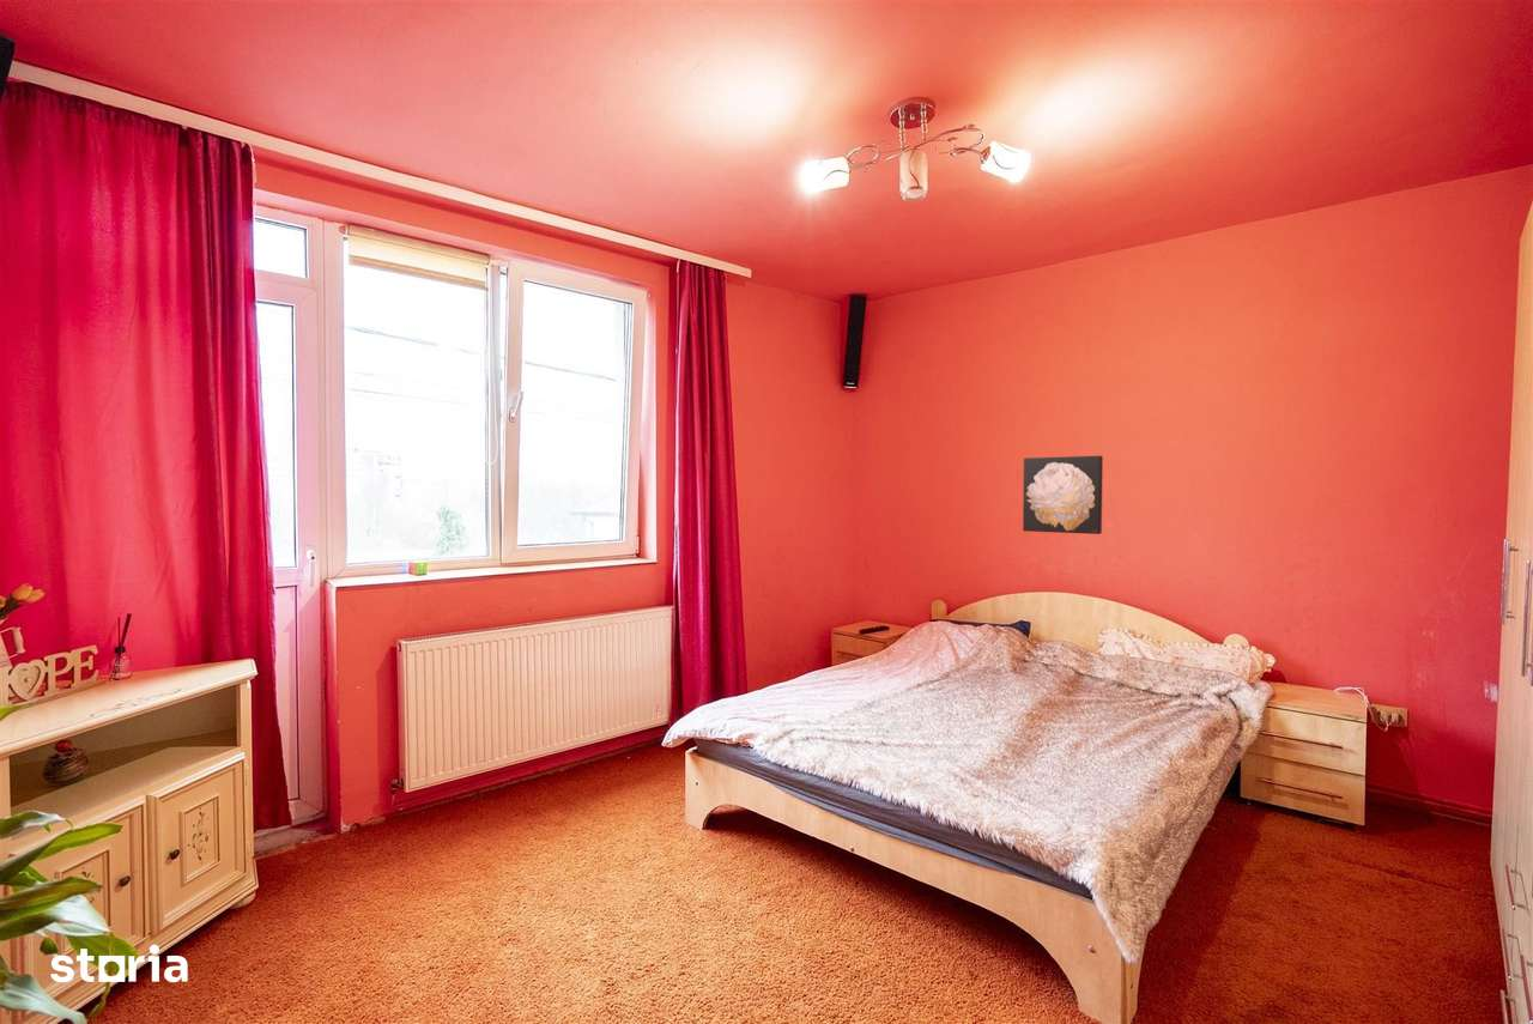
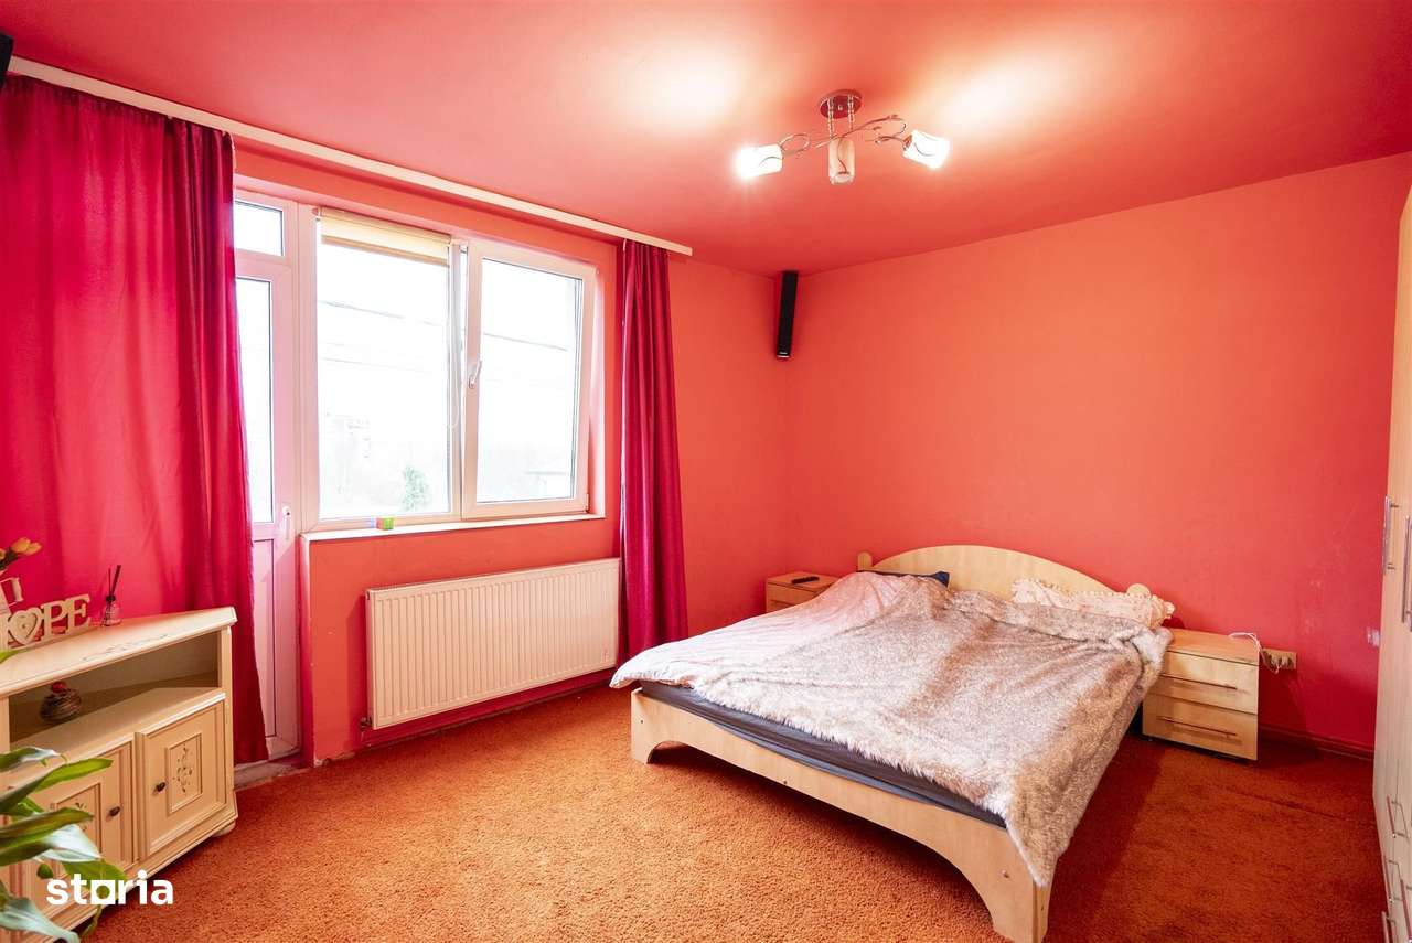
- wall art [1022,455,1104,535]
